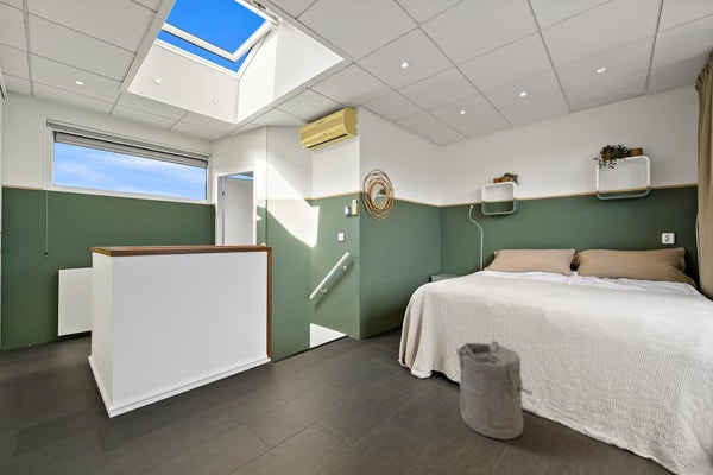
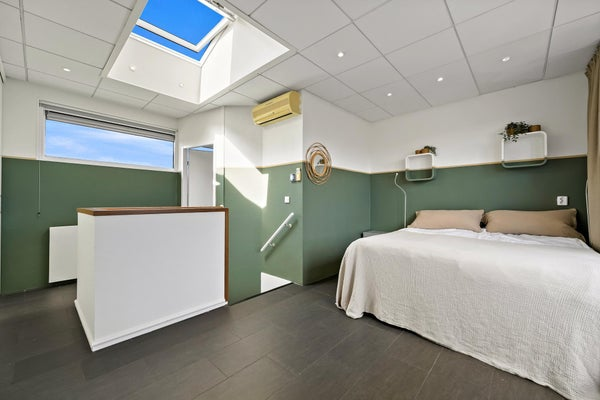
- laundry hamper [454,340,534,441]
